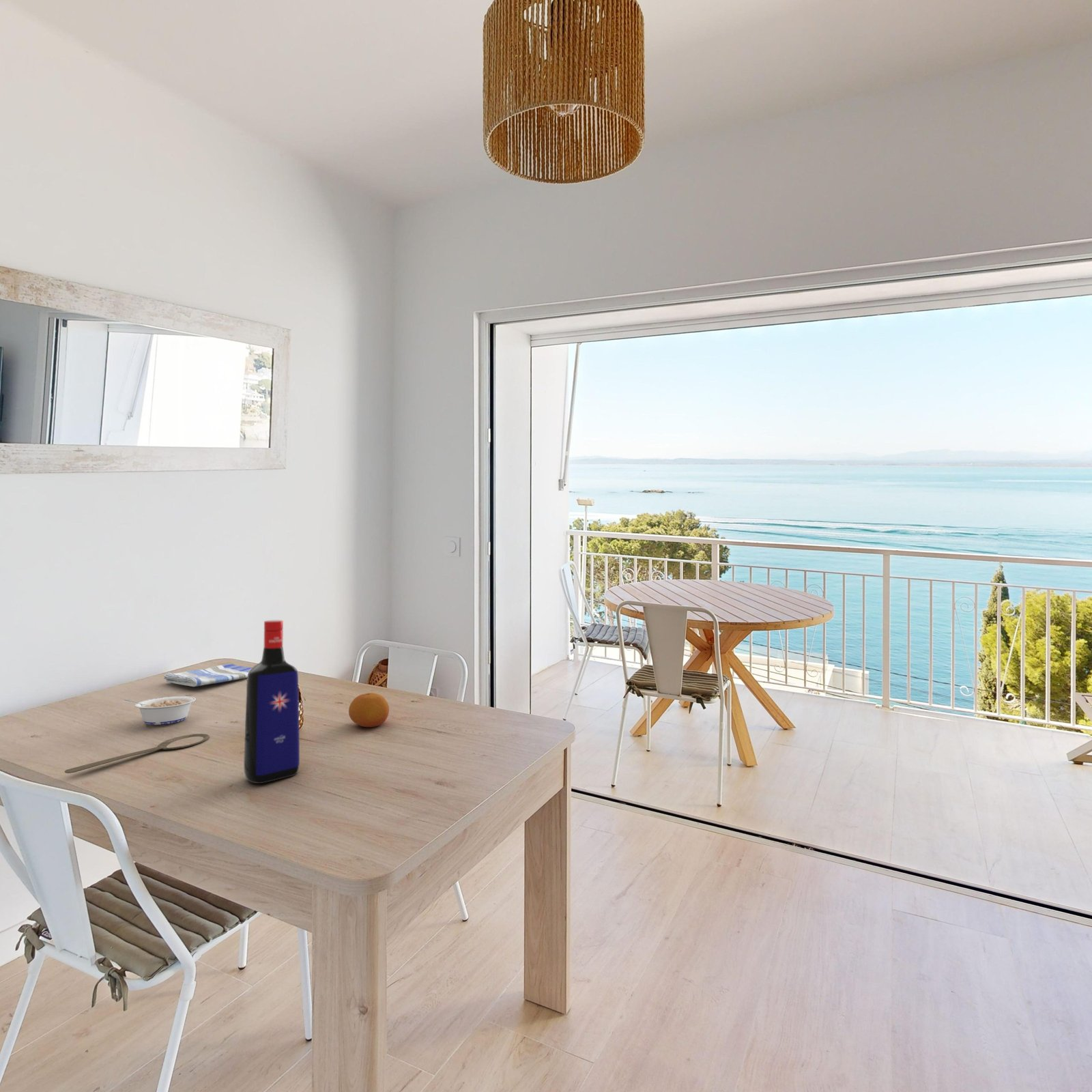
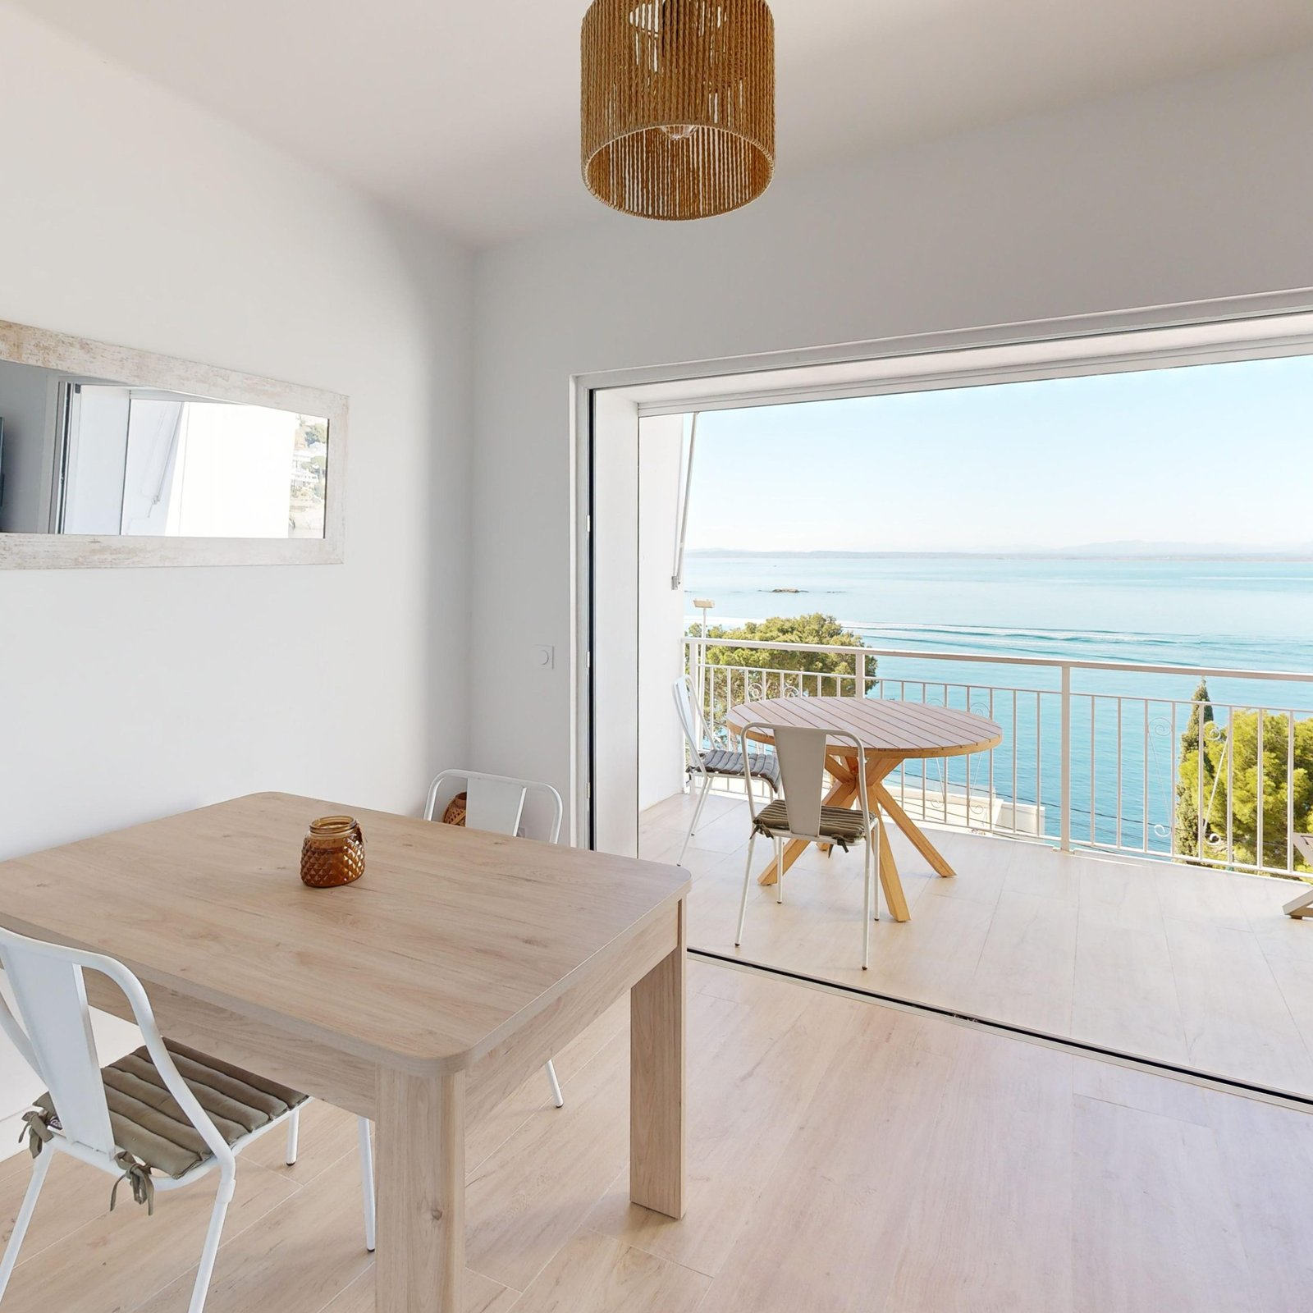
- legume [123,695,197,725]
- fruit [348,692,390,728]
- liquor bottle [243,620,300,784]
- wooden spoon [64,733,210,774]
- dish towel [163,663,252,687]
